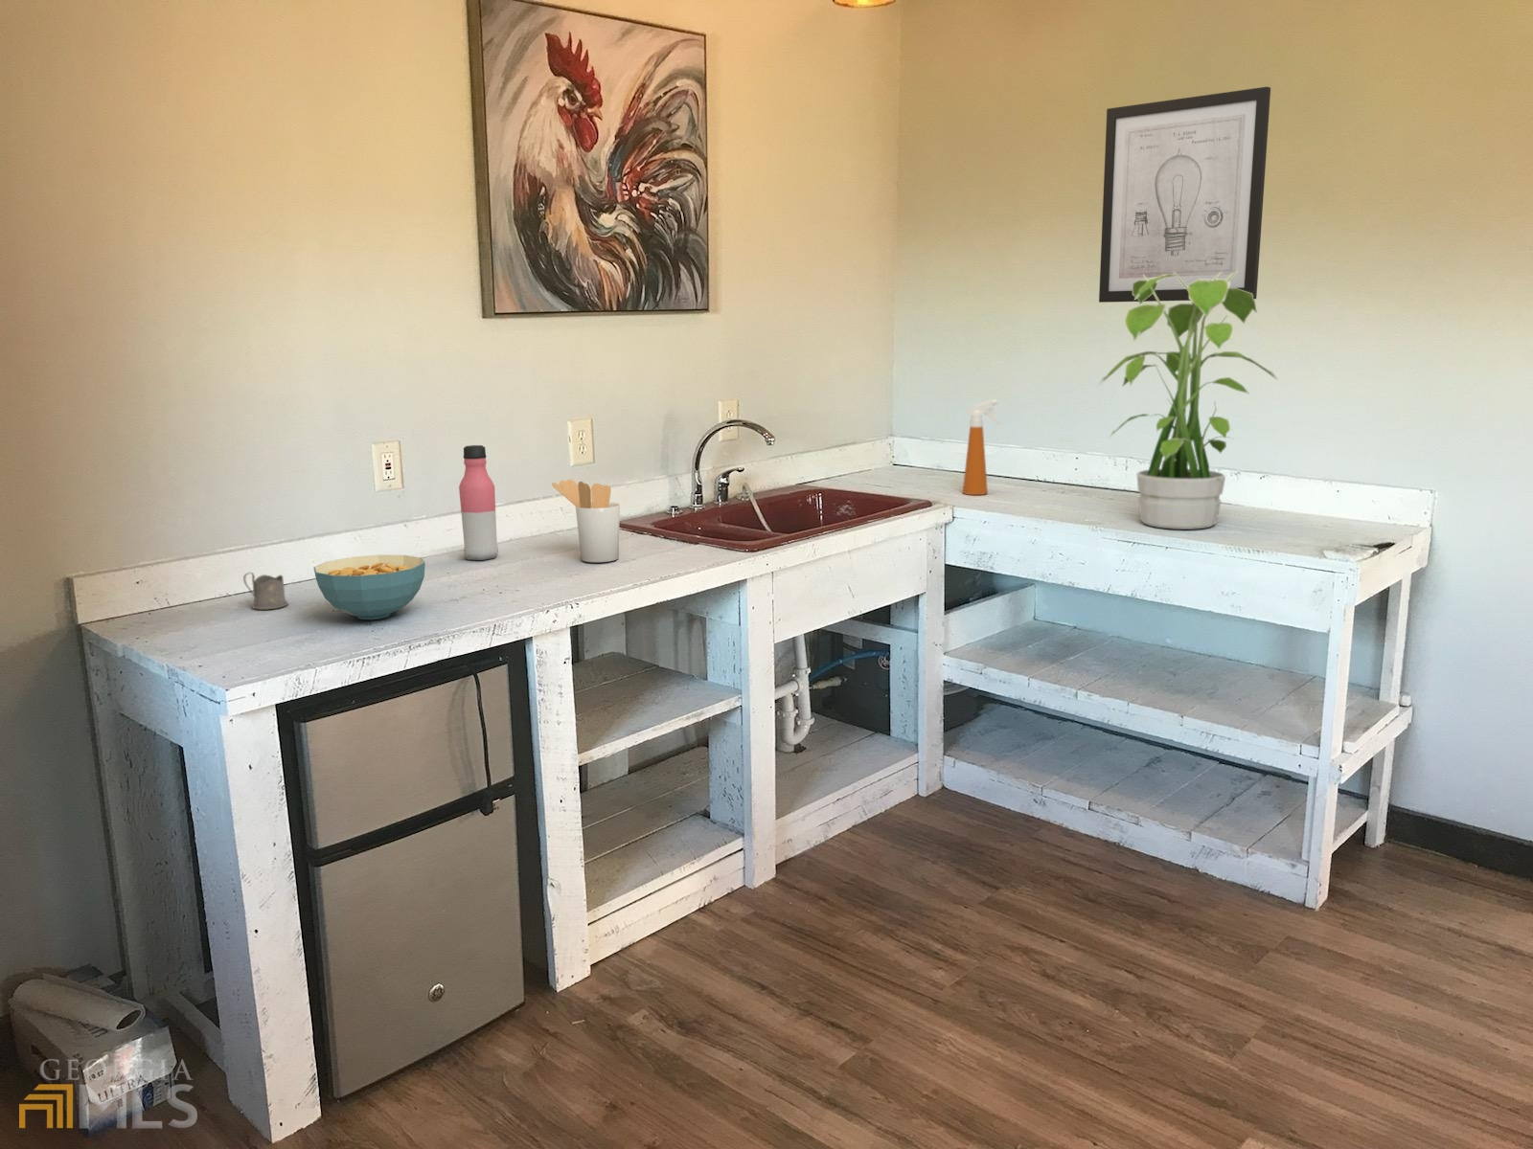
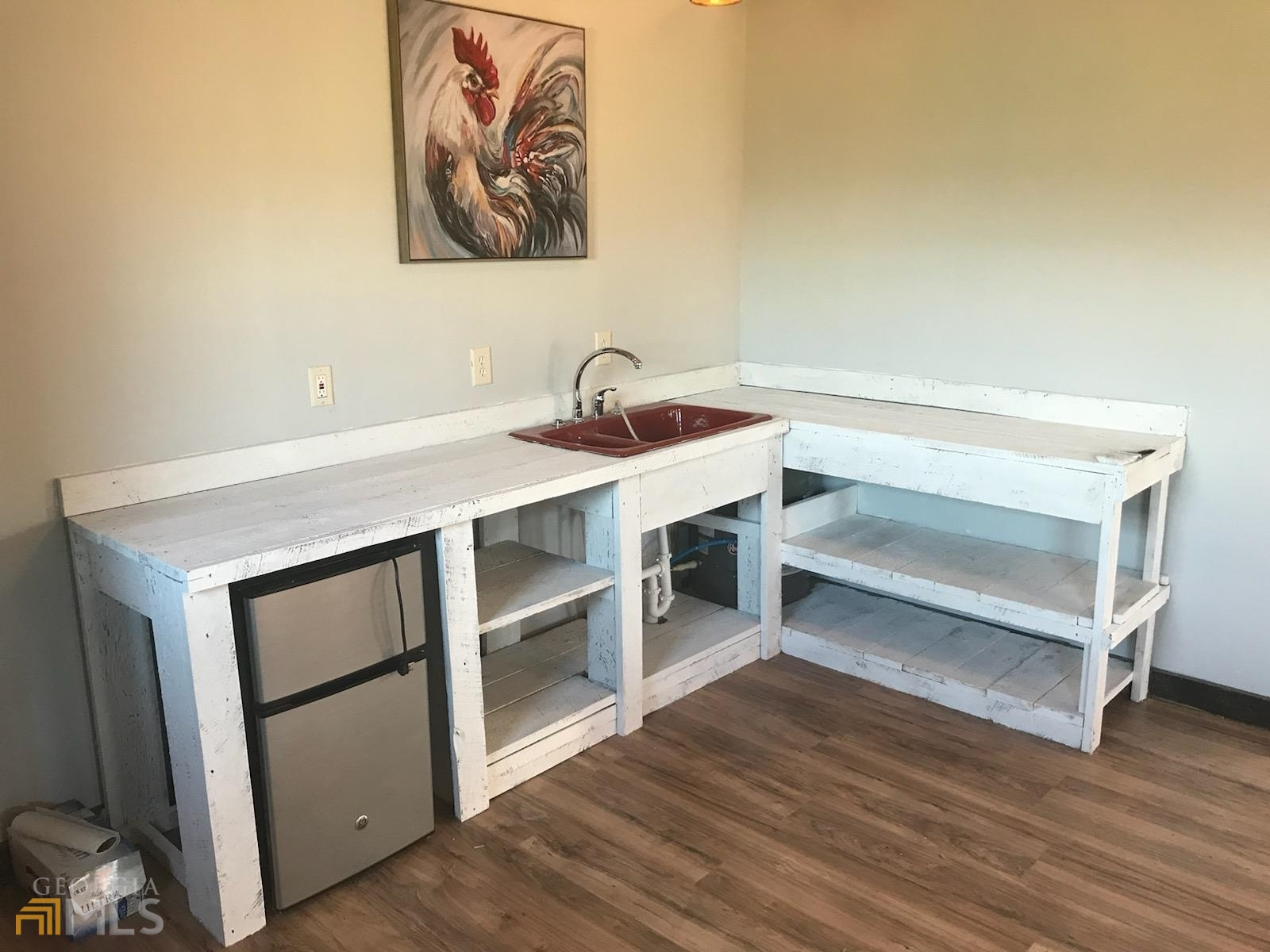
- water bottle [457,444,500,561]
- potted plant [1096,272,1280,531]
- cereal bowl [313,554,426,620]
- spray bottle [962,398,1003,496]
- tea glass holder [243,572,290,610]
- utensil holder [550,479,620,562]
- wall art [1098,86,1271,303]
